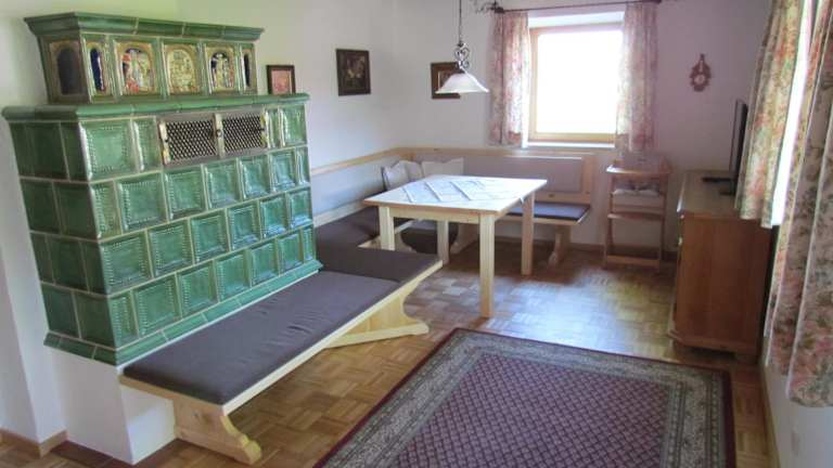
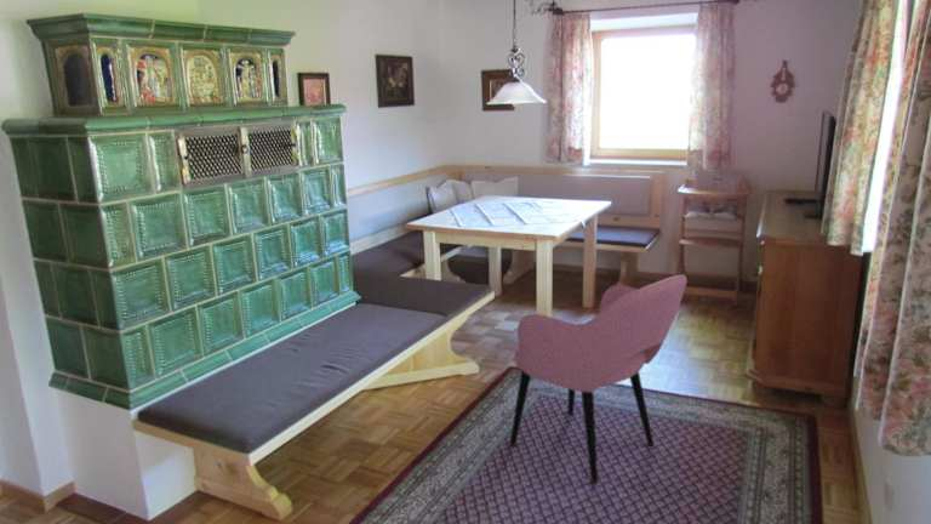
+ armchair [509,273,689,485]
